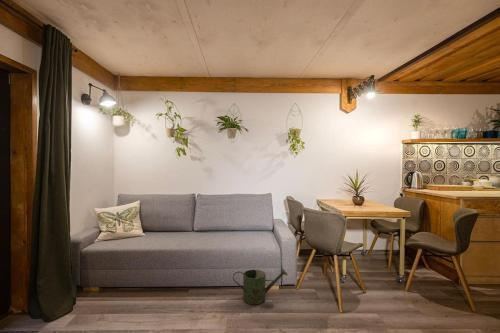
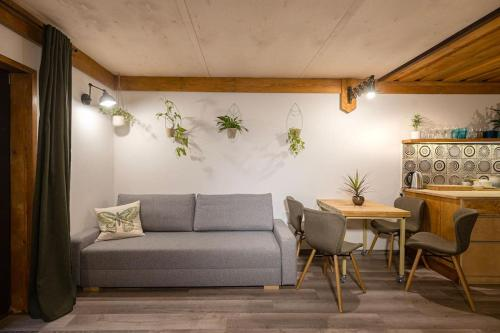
- watering can [232,267,289,306]
